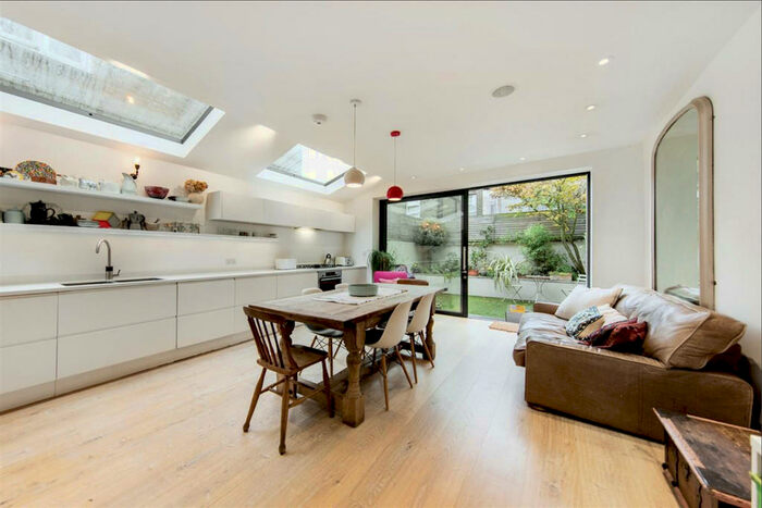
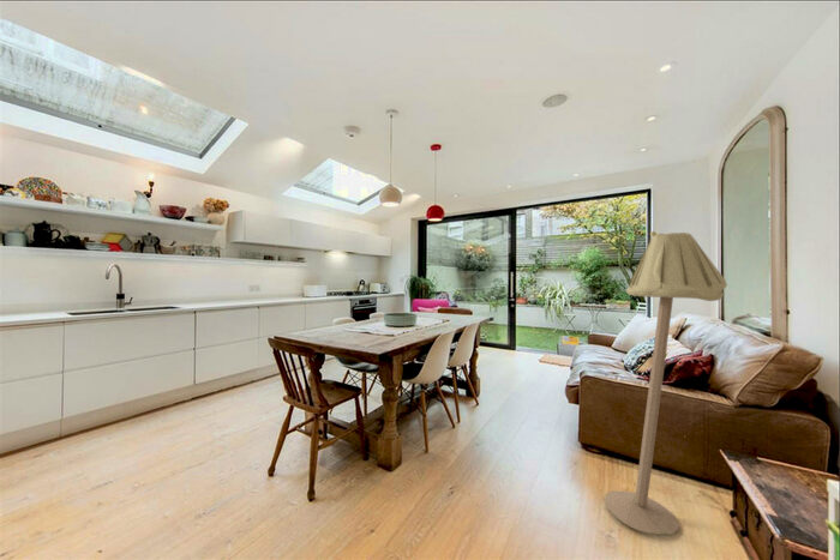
+ floor lamp [604,230,728,536]
